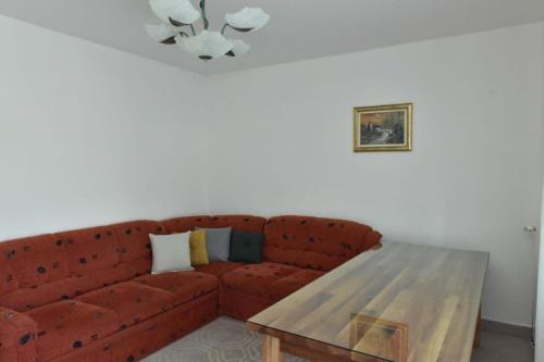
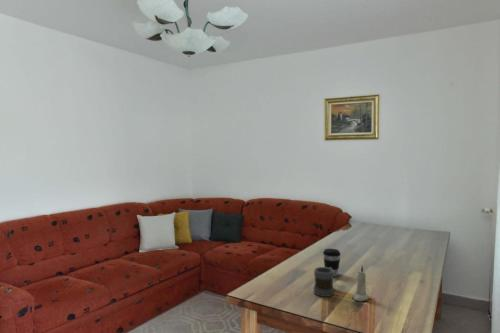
+ candle [351,264,371,302]
+ mug [313,266,335,298]
+ coffee cup [322,248,342,277]
